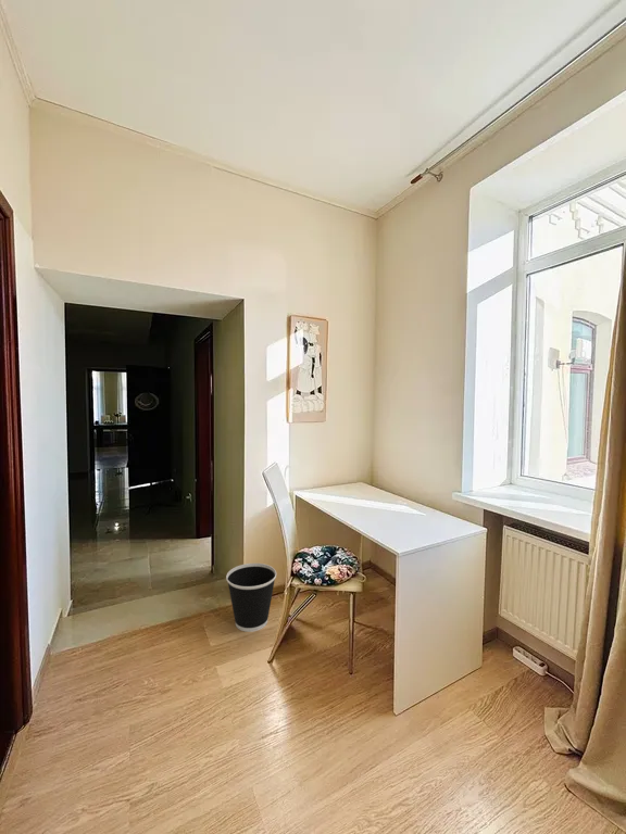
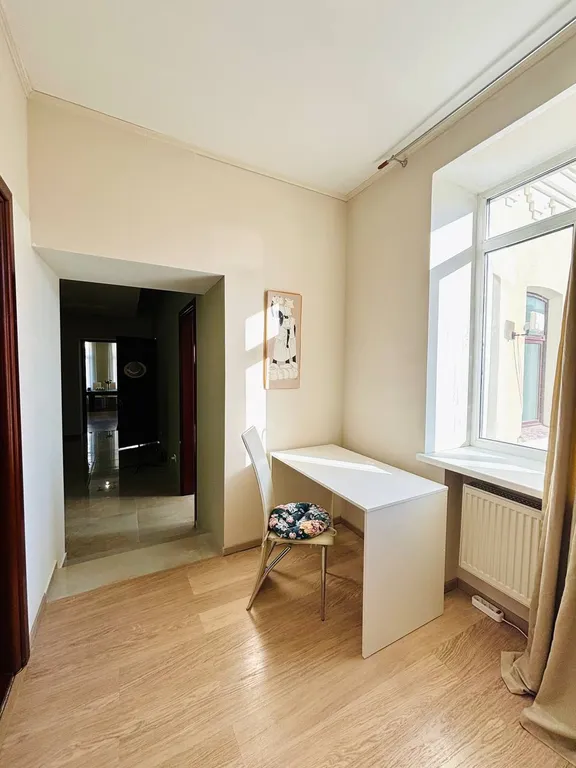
- wastebasket [225,563,277,633]
